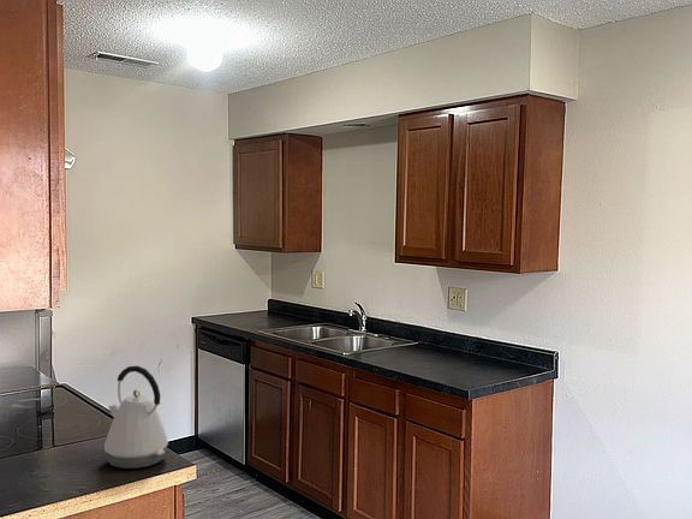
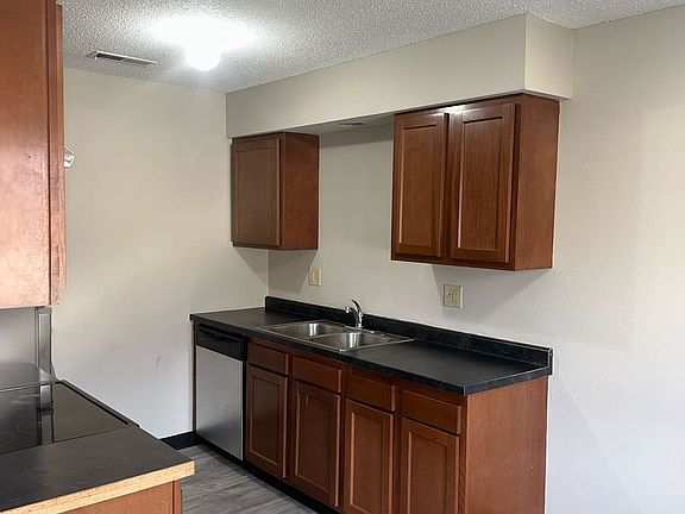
- kettle [103,365,169,470]
